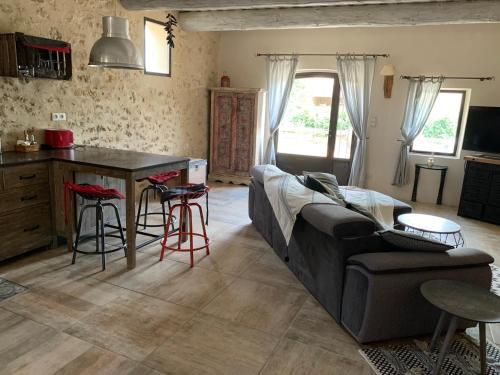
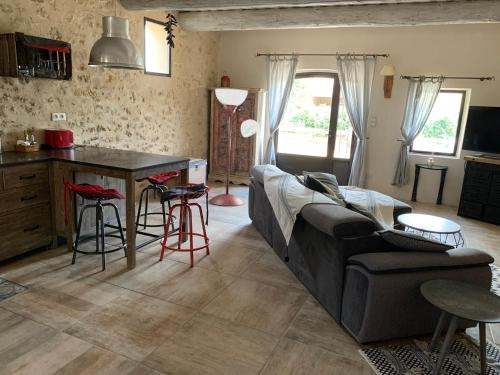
+ floor lamp [208,88,261,207]
